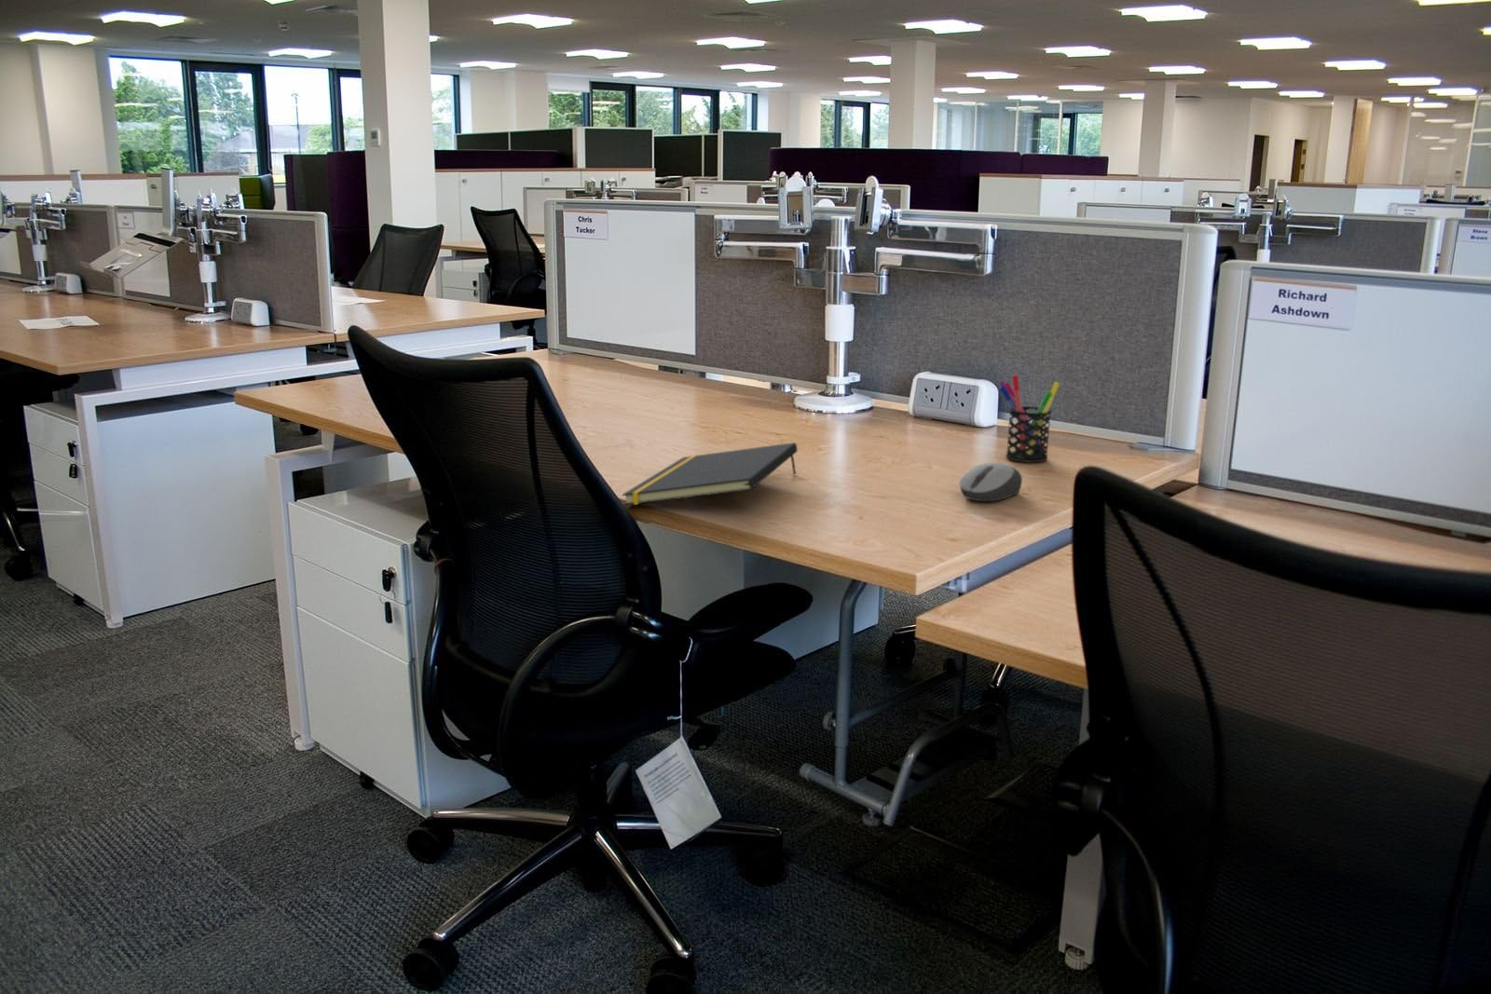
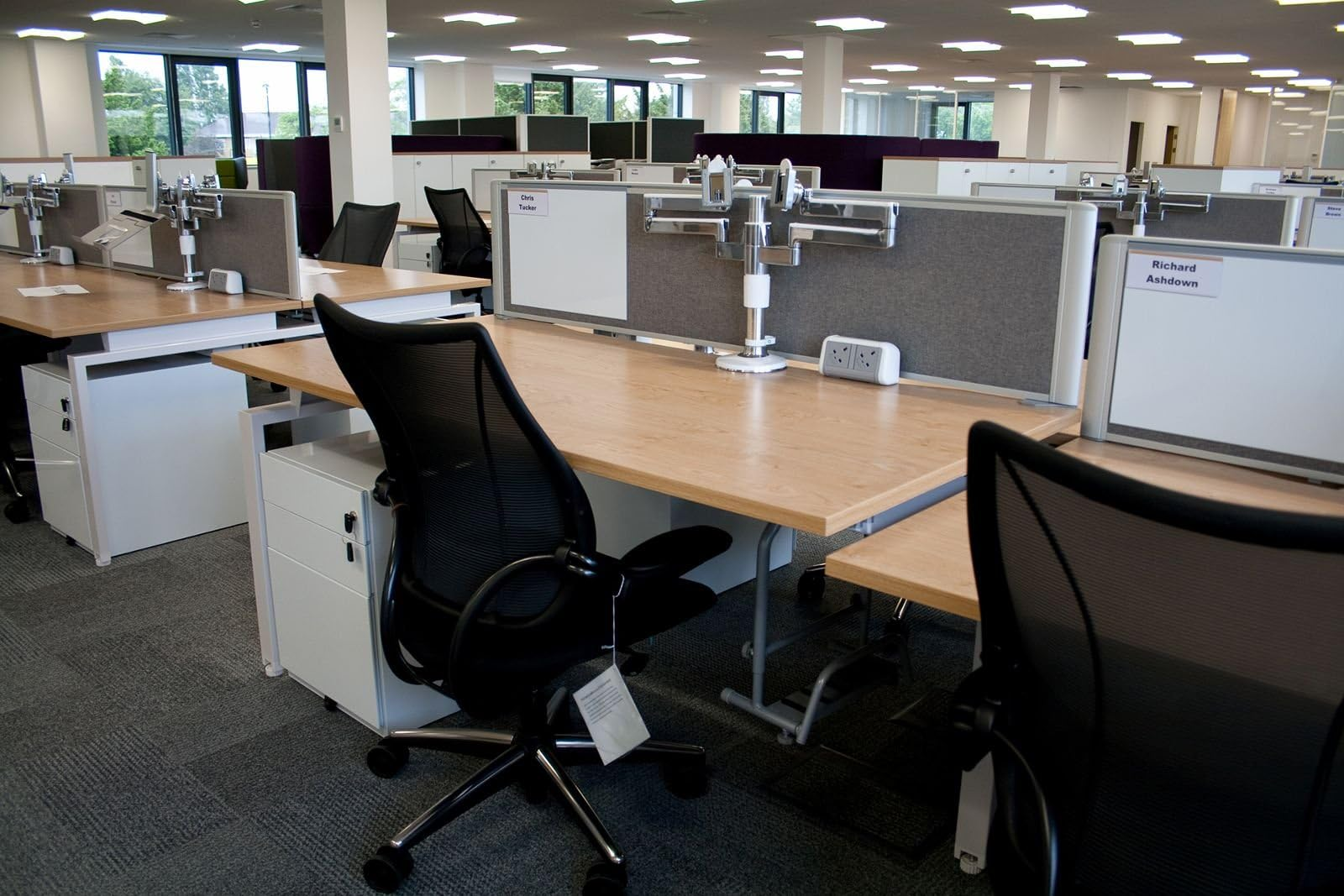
- notepad [621,442,799,506]
- pen holder [998,374,1061,463]
- computer mouse [958,462,1023,503]
